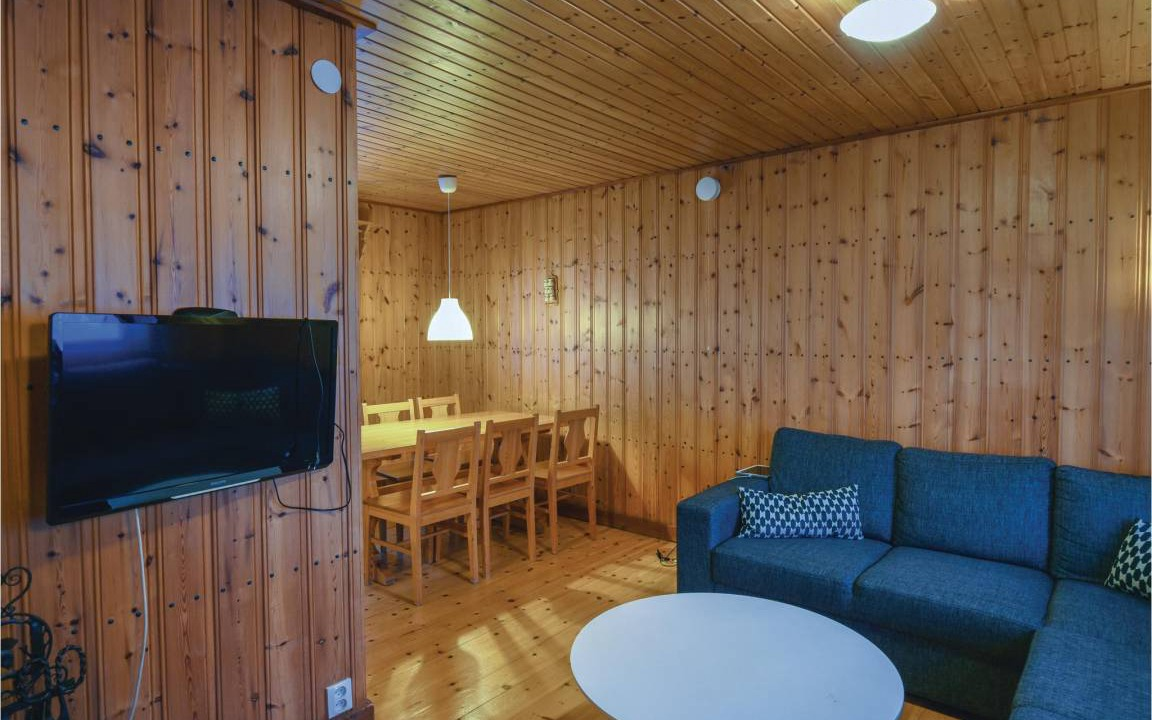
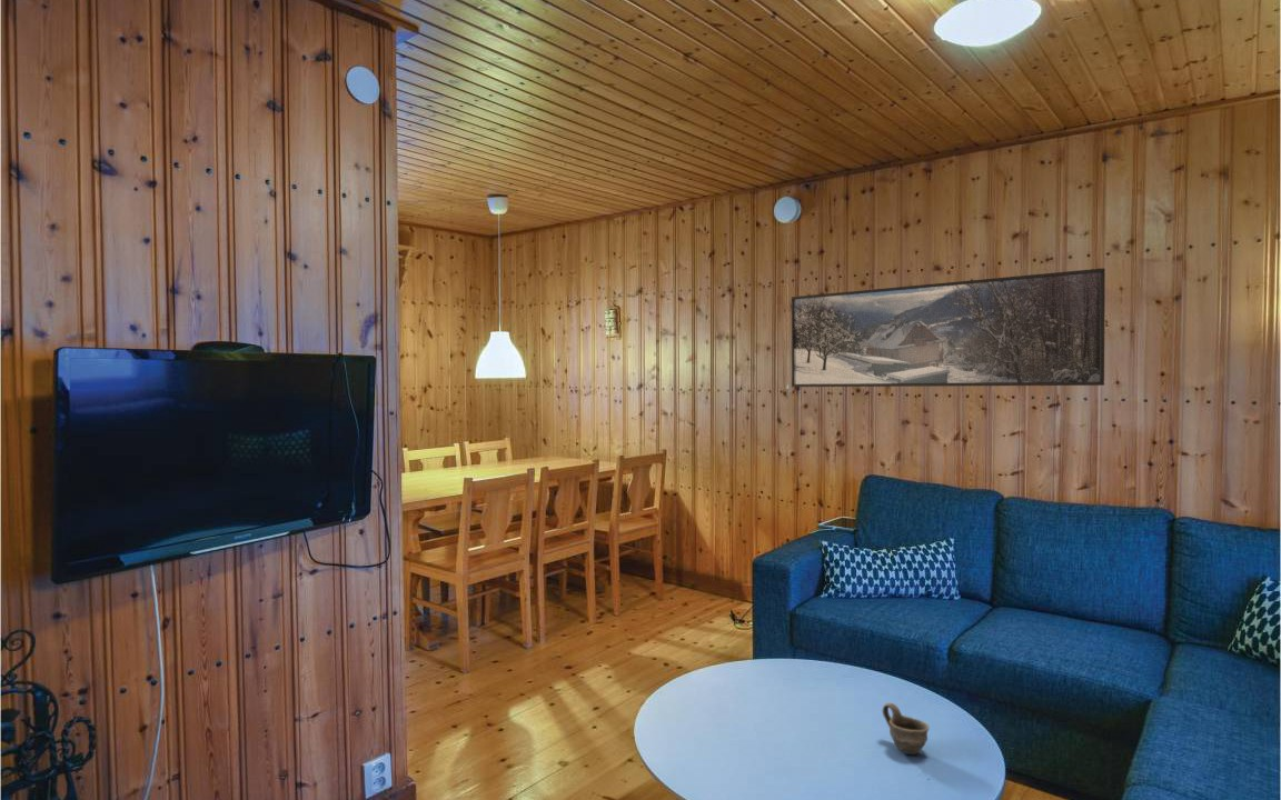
+ cup [881,702,931,756]
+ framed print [791,268,1106,388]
